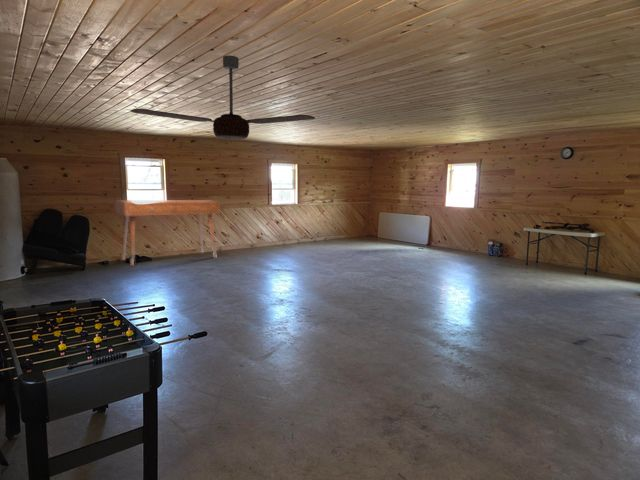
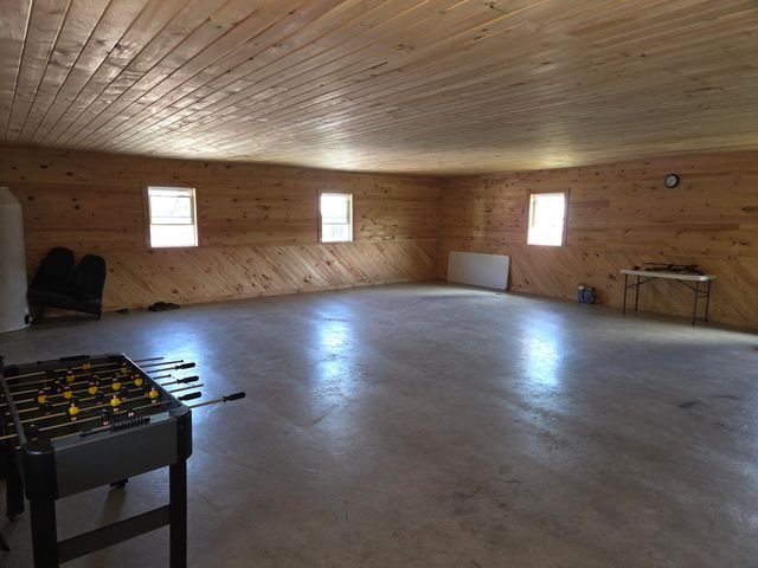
- desk [114,199,221,267]
- ceiling fan [130,54,316,140]
